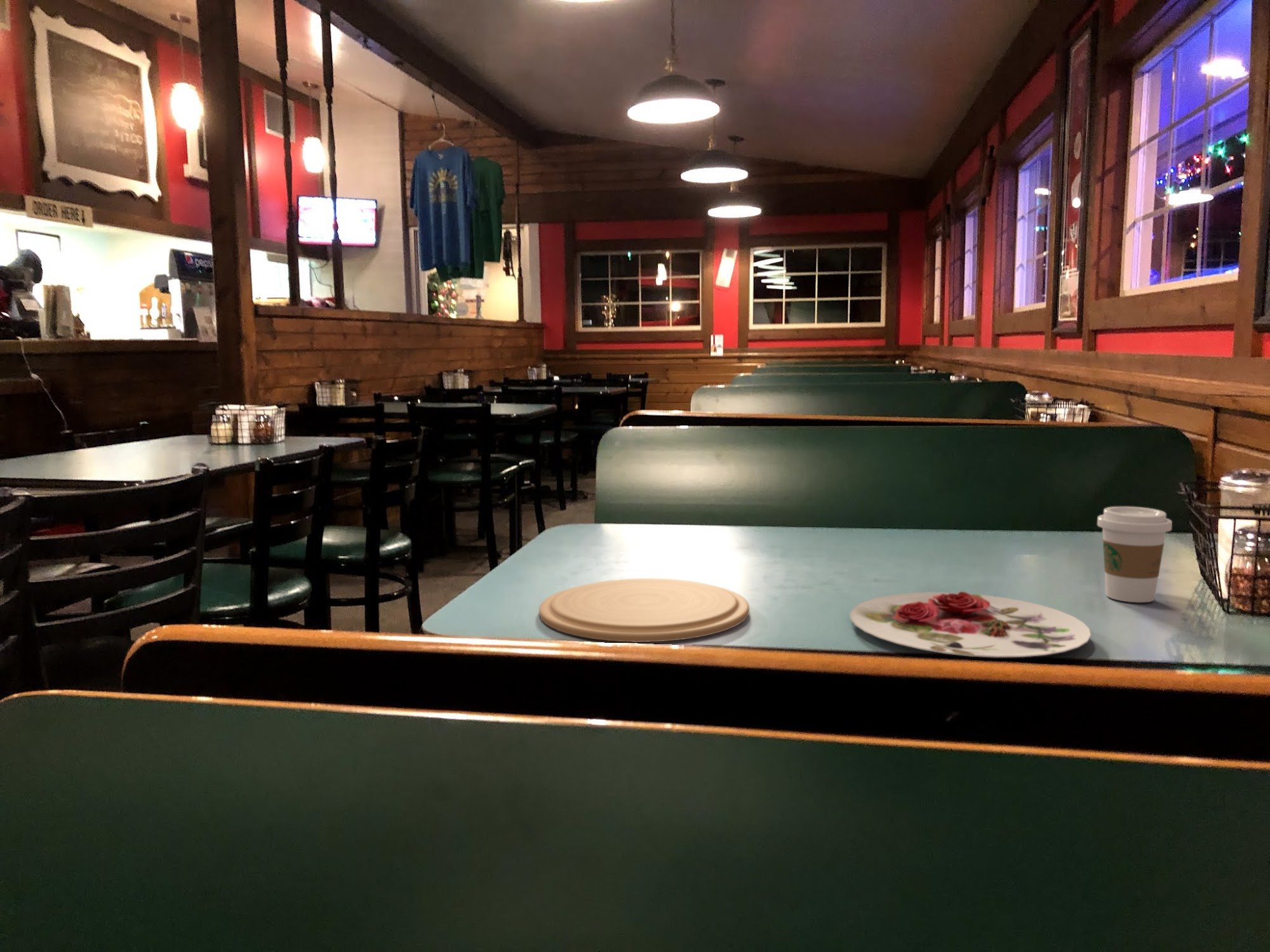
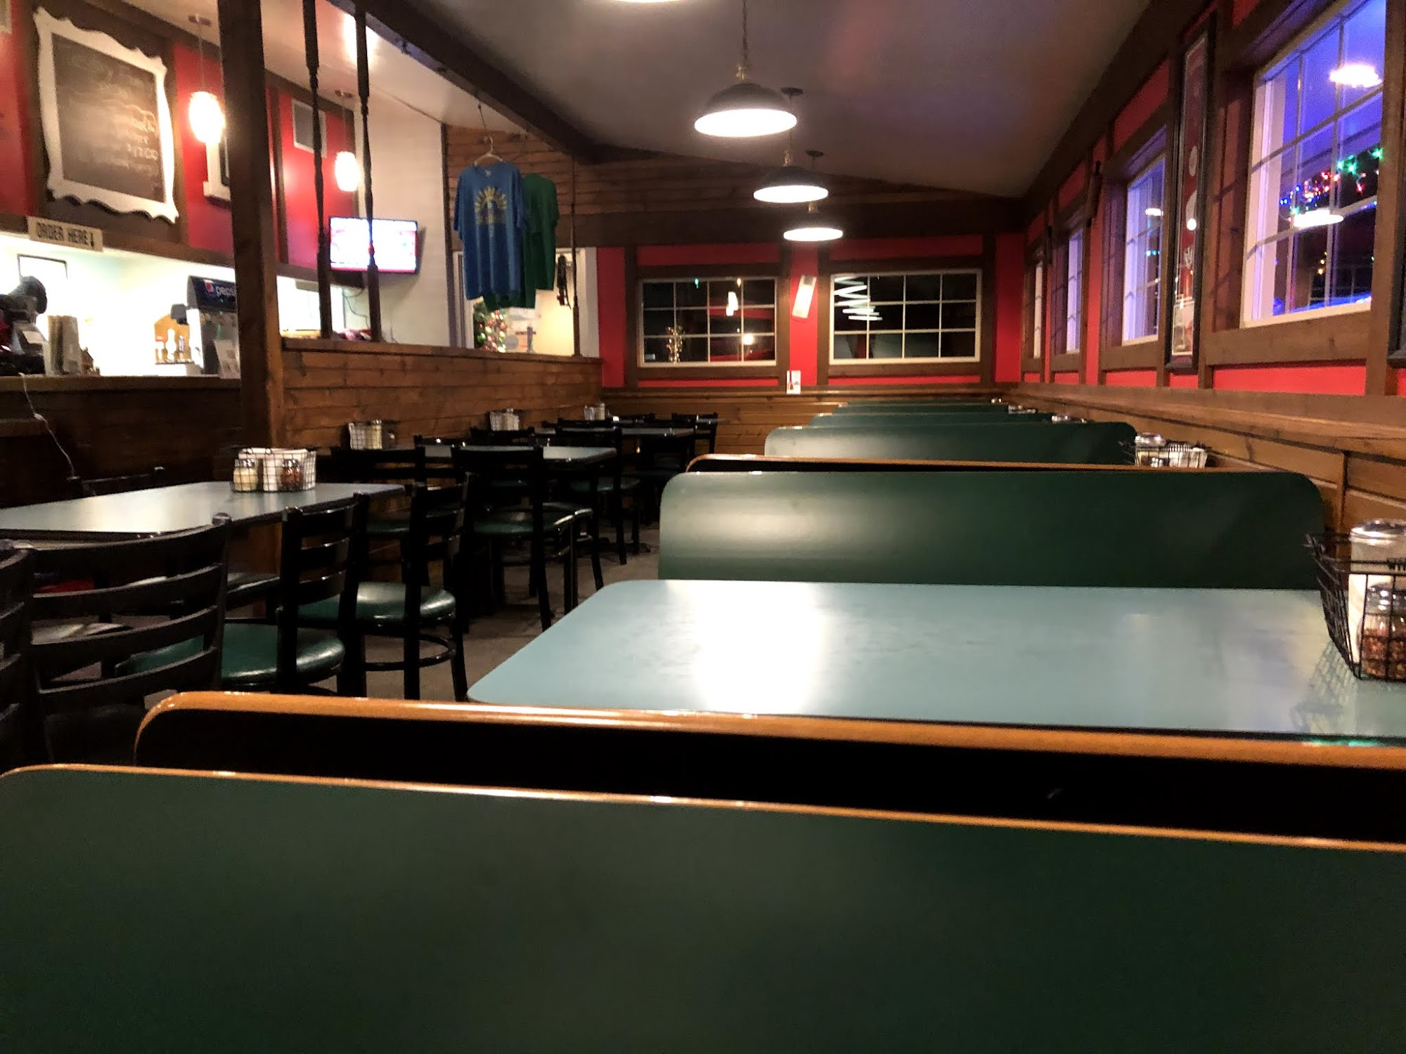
- plate [849,591,1092,658]
- coffee cup [1097,506,1173,603]
- plate [538,578,750,643]
